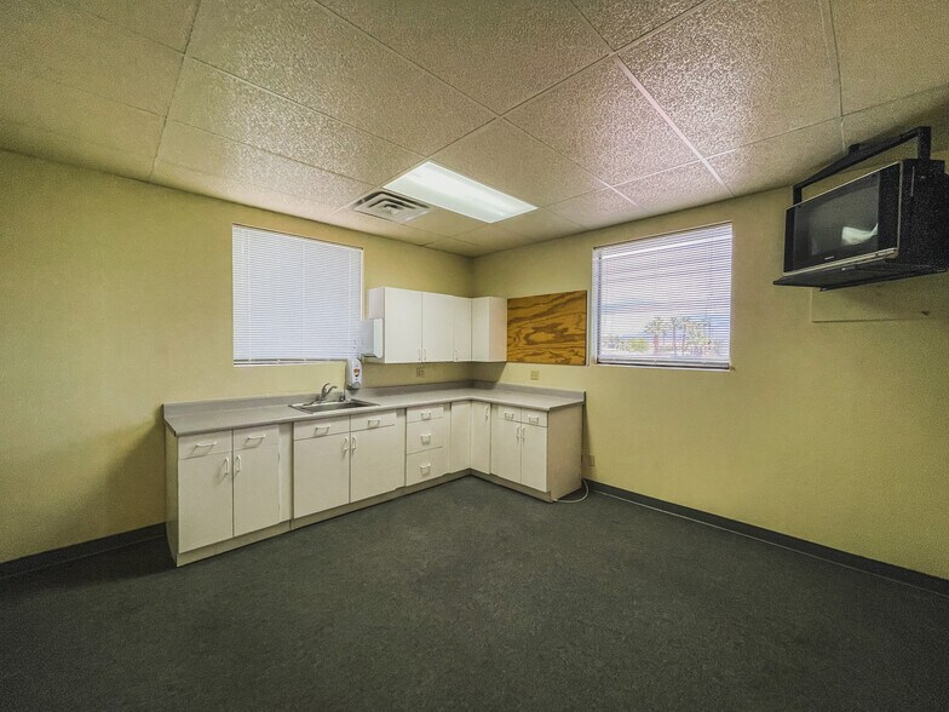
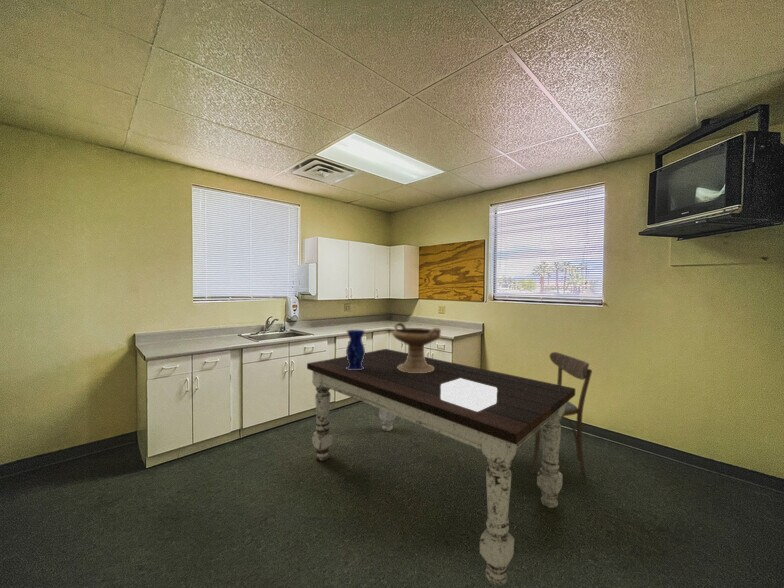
+ dining table [306,348,576,587]
+ dining chair [529,351,593,475]
+ tissue box [441,378,497,412]
+ decorative bowl [391,322,442,373]
+ vase [345,329,366,370]
